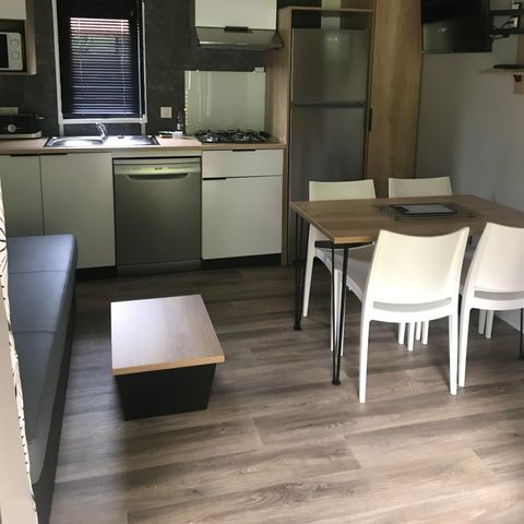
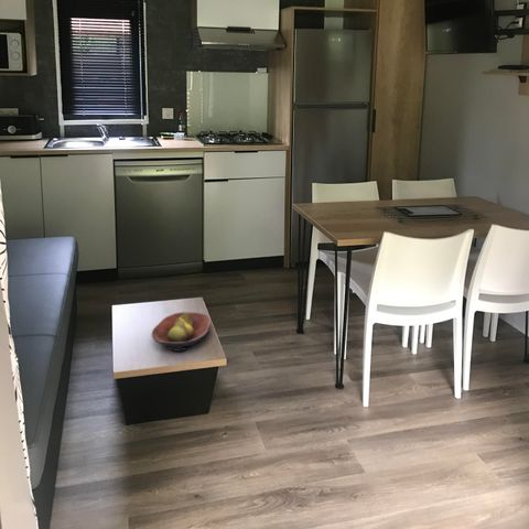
+ fruit bowl [151,311,212,353]
